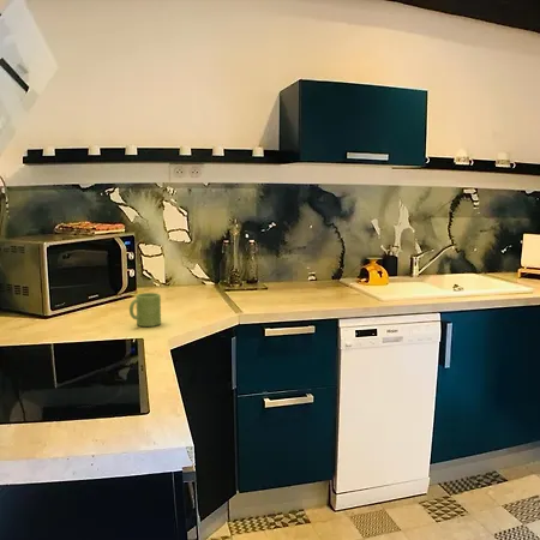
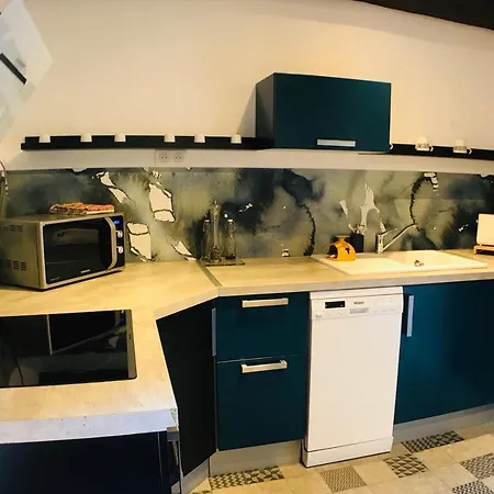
- mug [128,292,162,328]
